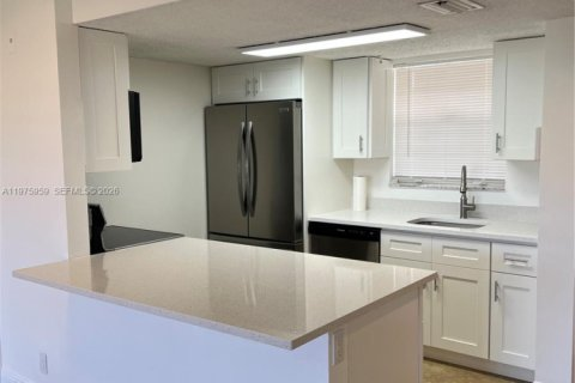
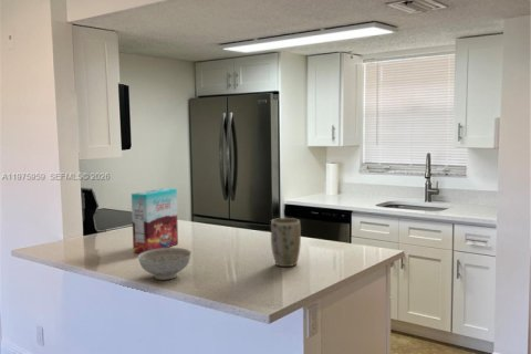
+ plant pot [270,217,302,268]
+ cereal box [131,187,179,254]
+ decorative bowl [137,247,192,281]
